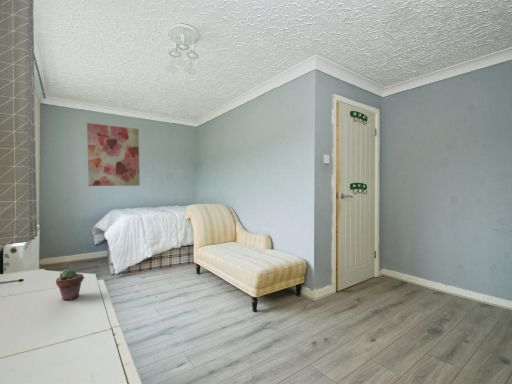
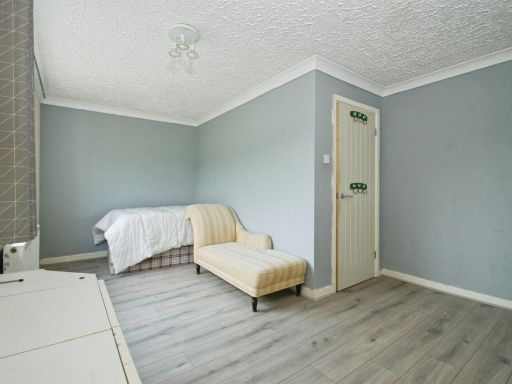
- potted succulent [55,267,84,301]
- wall art [86,122,141,187]
